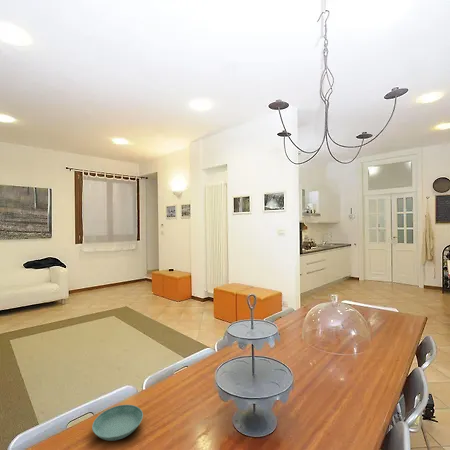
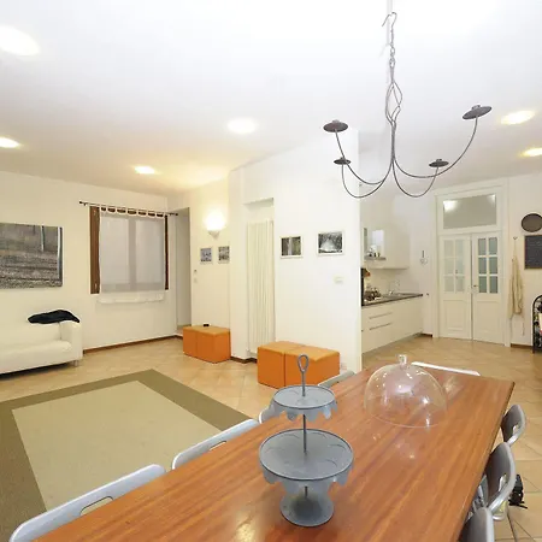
- saucer [91,404,144,442]
